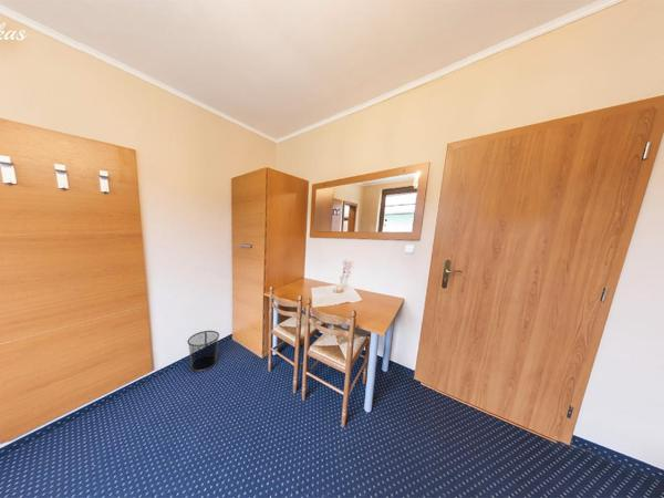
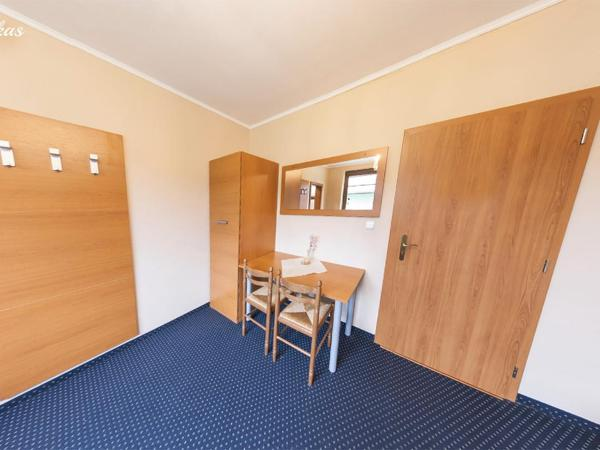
- waste bin [186,330,220,373]
